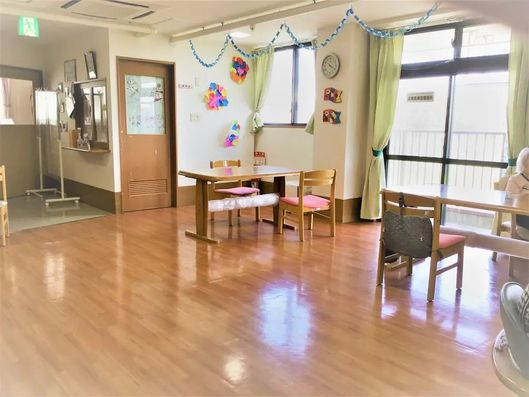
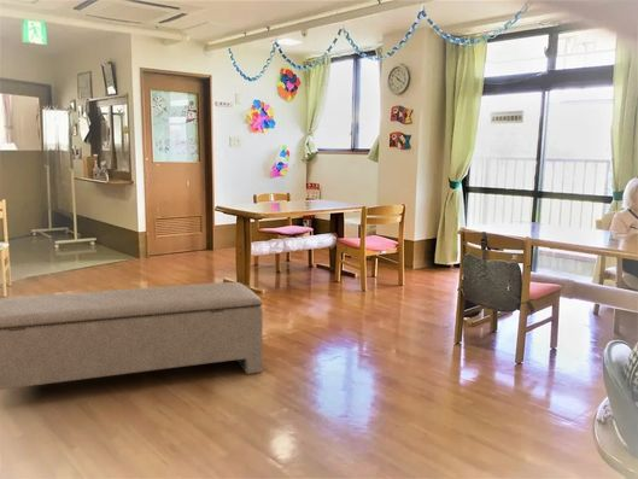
+ bench [0,281,264,391]
